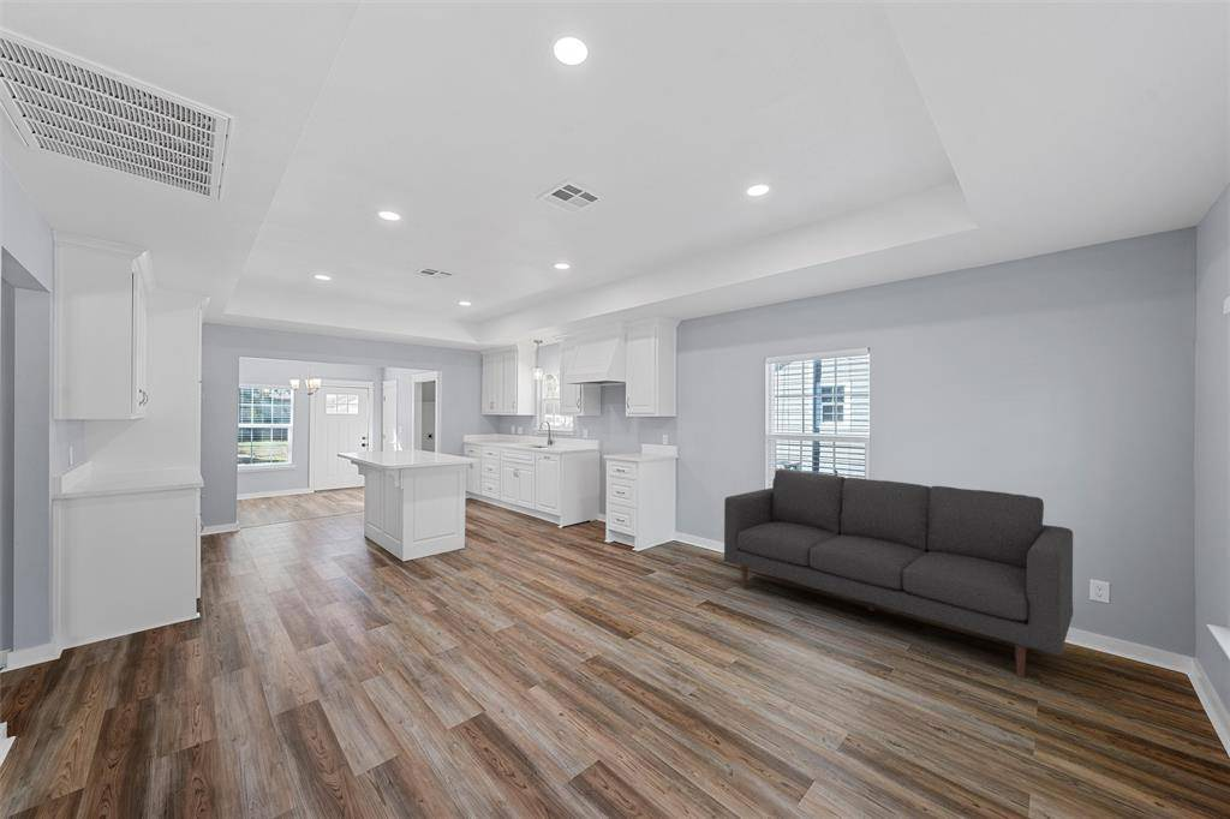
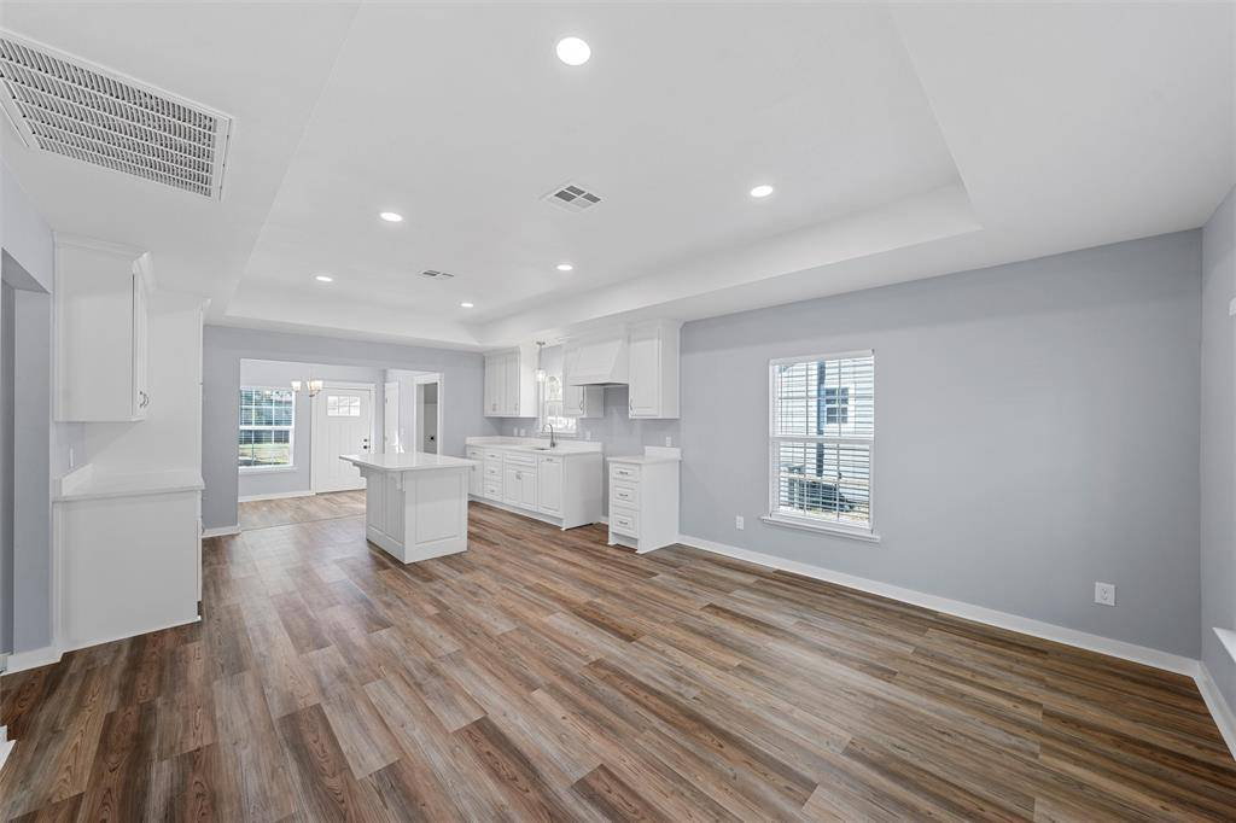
- sofa [723,468,1074,678]
